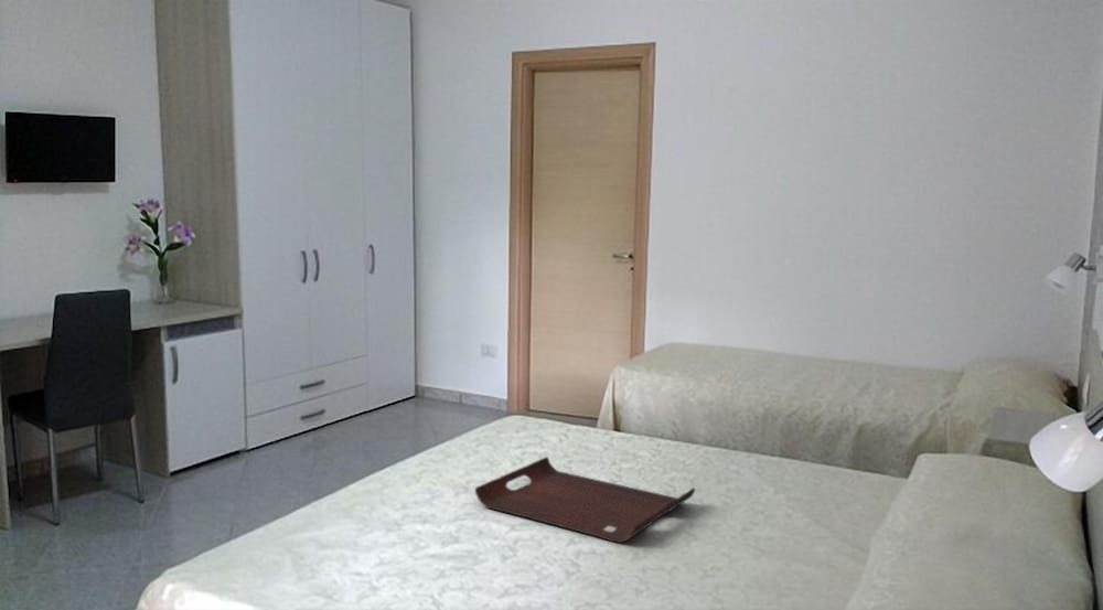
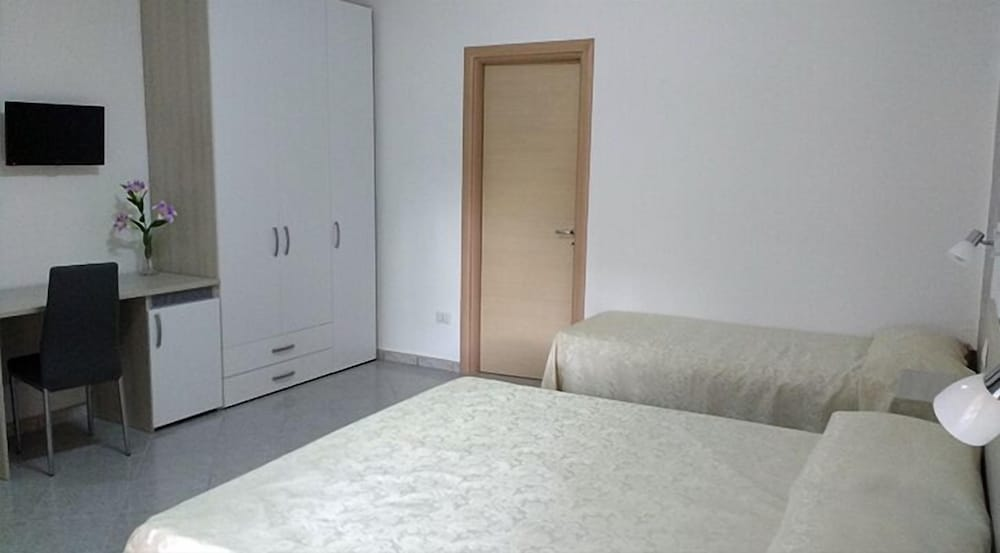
- serving tray [474,456,696,544]
